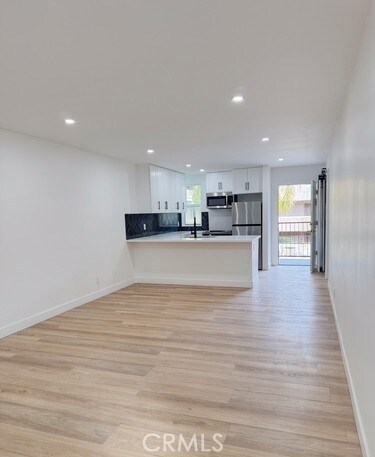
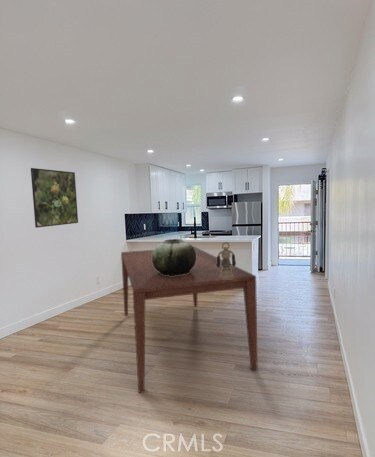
+ dining table [120,246,258,394]
+ lantern [216,241,237,279]
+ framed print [30,167,79,229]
+ ceramic pot [152,238,196,276]
